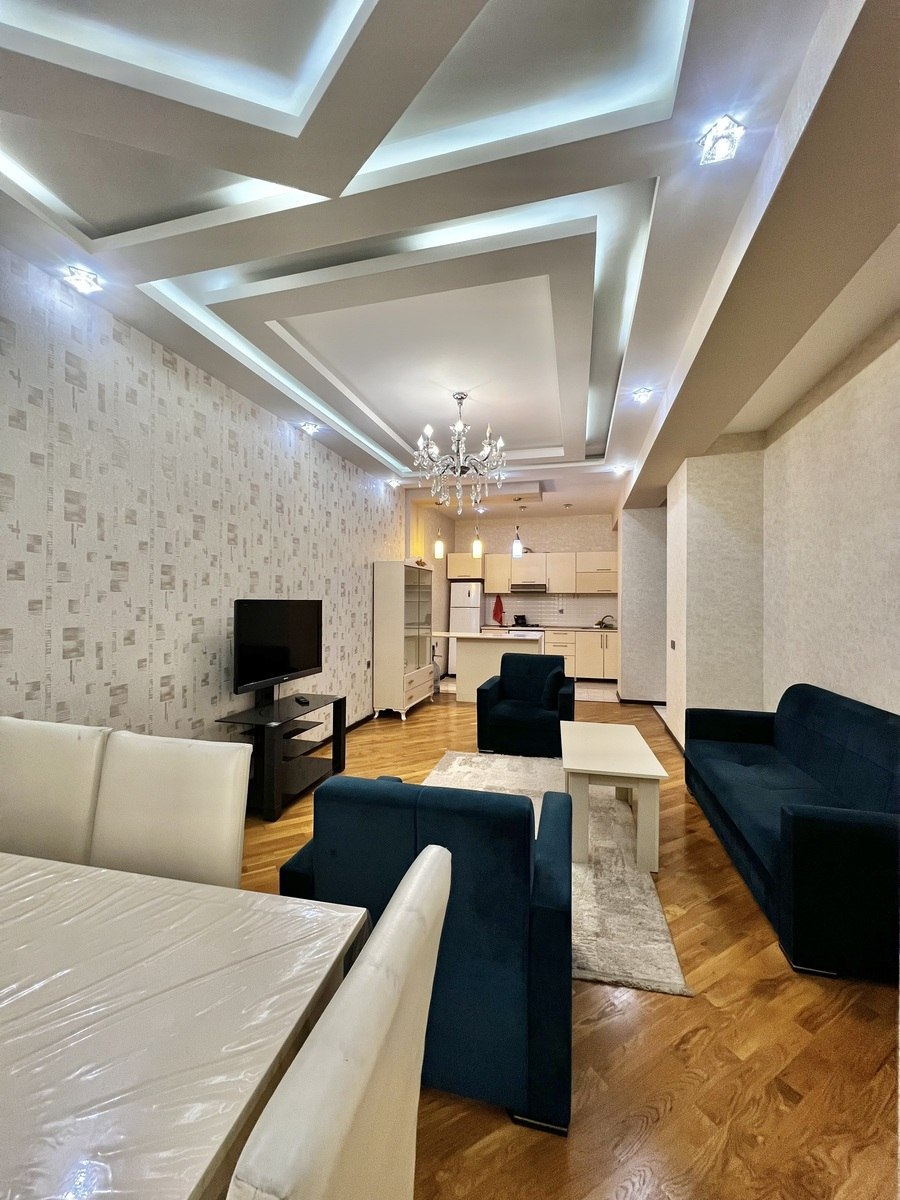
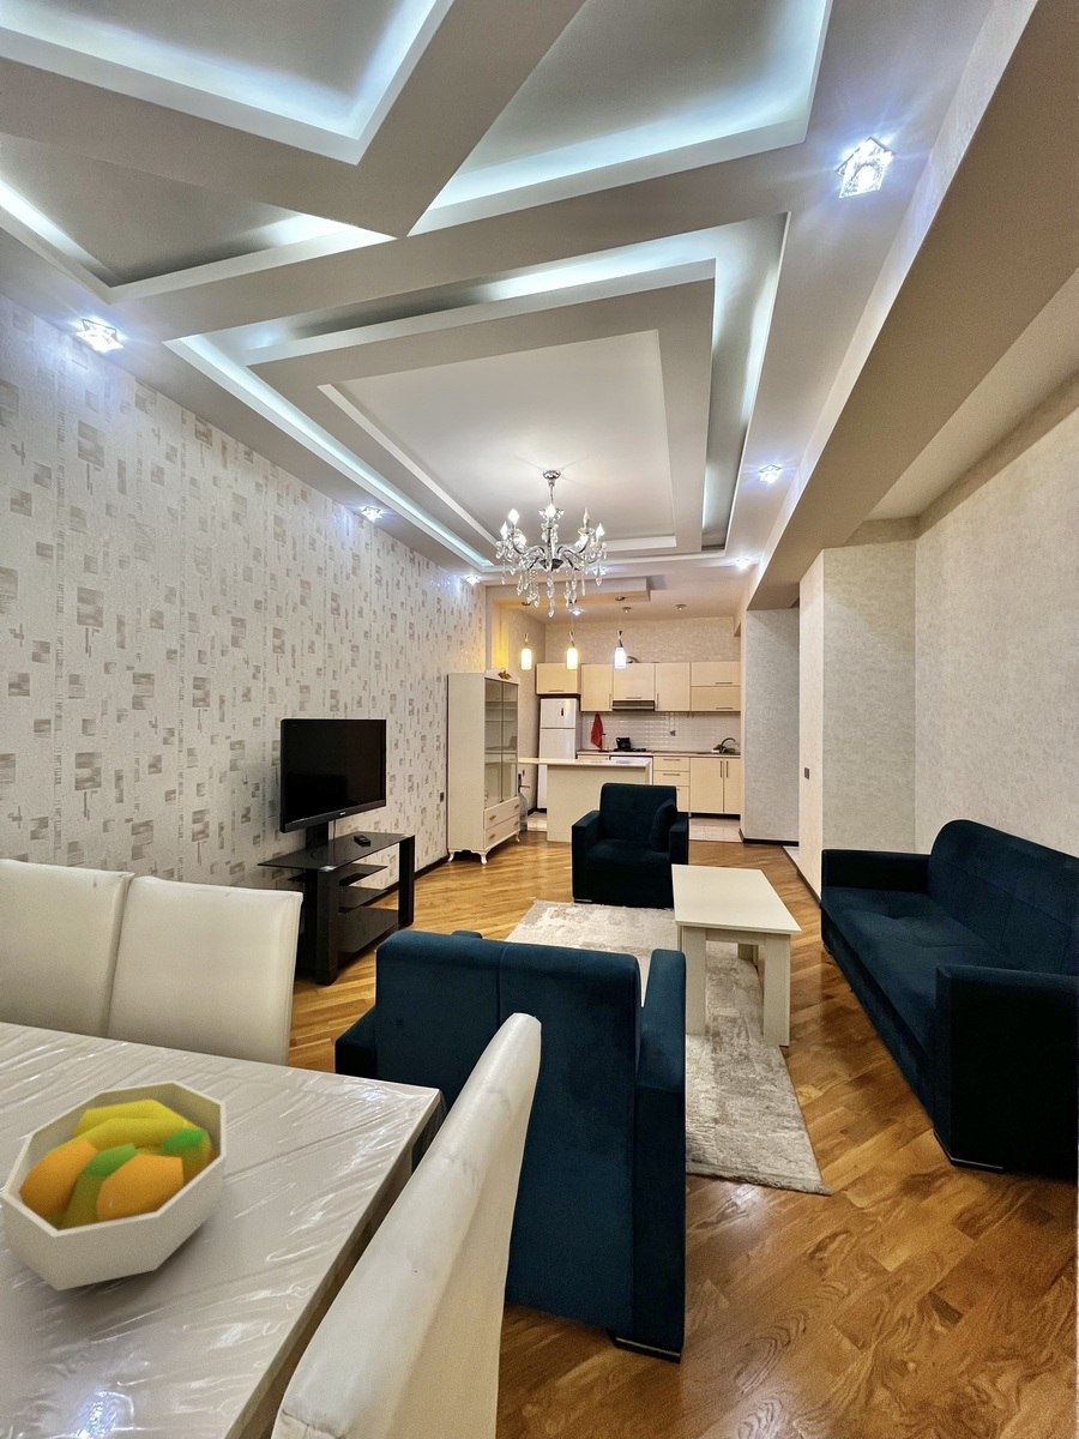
+ fruit bowl [0,1079,228,1292]
